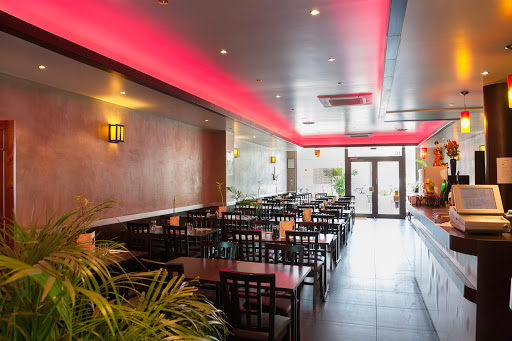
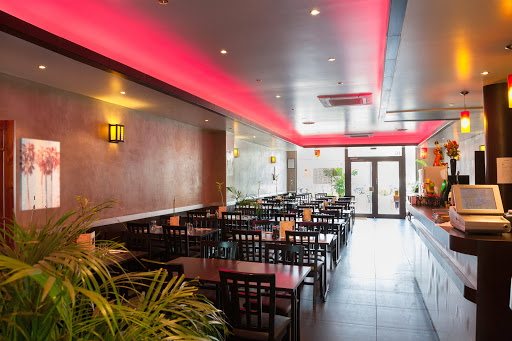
+ wall art [19,137,61,212]
